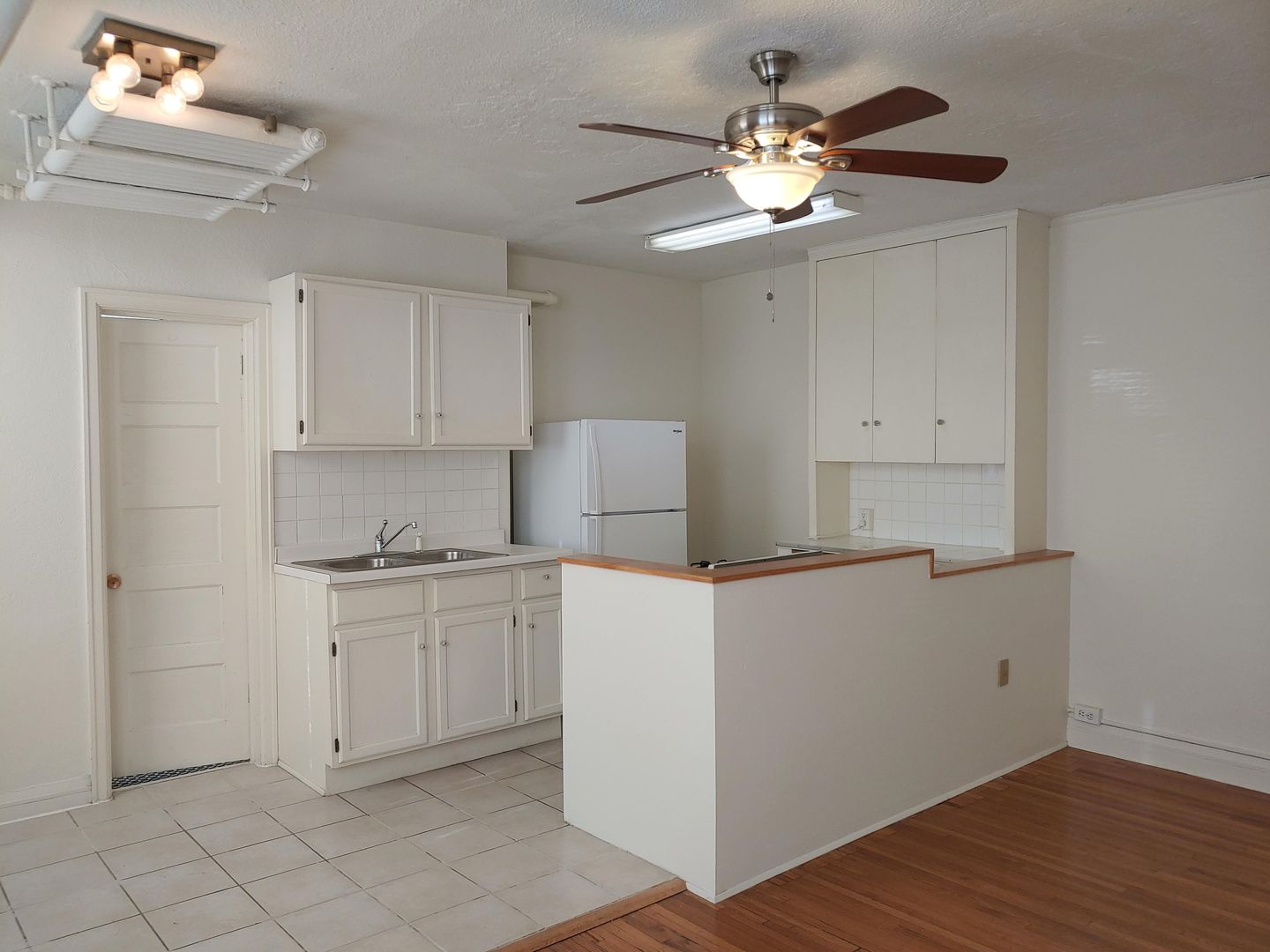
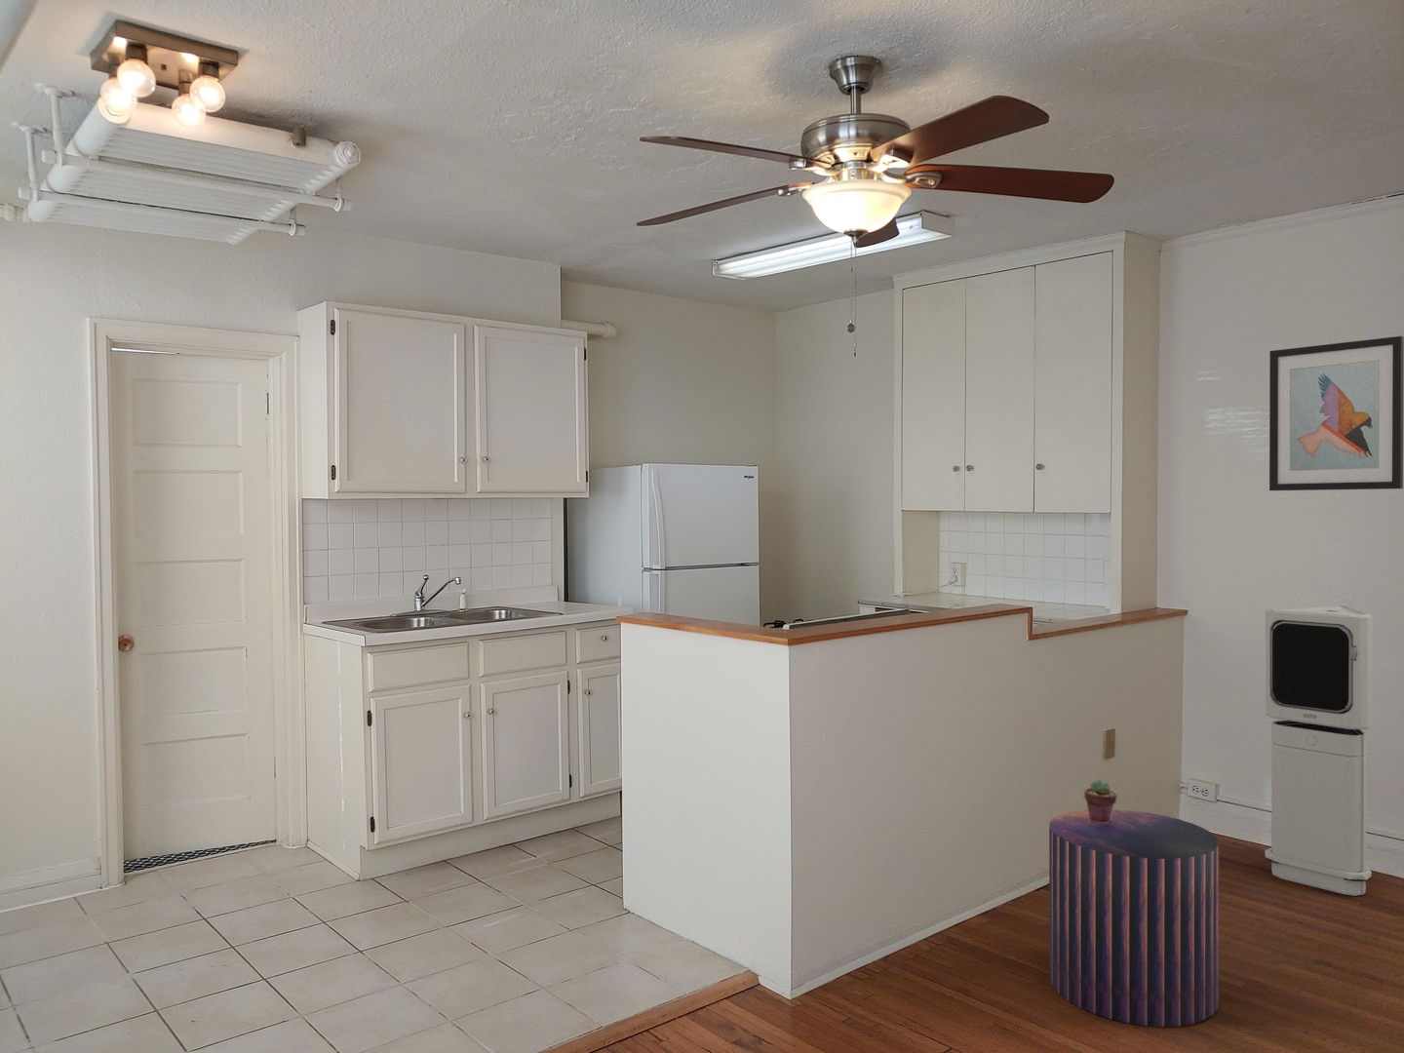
+ potted succulent [1083,779,1119,823]
+ stool [1048,810,1219,1028]
+ wall art [1268,335,1404,491]
+ air purifier [1264,605,1373,897]
